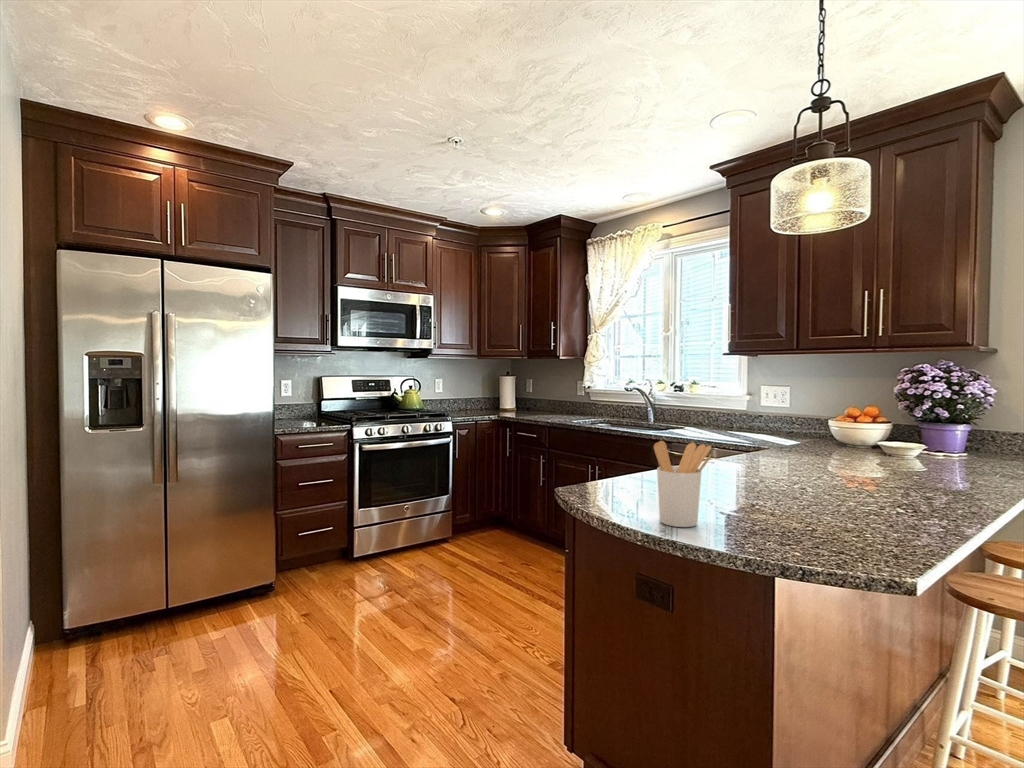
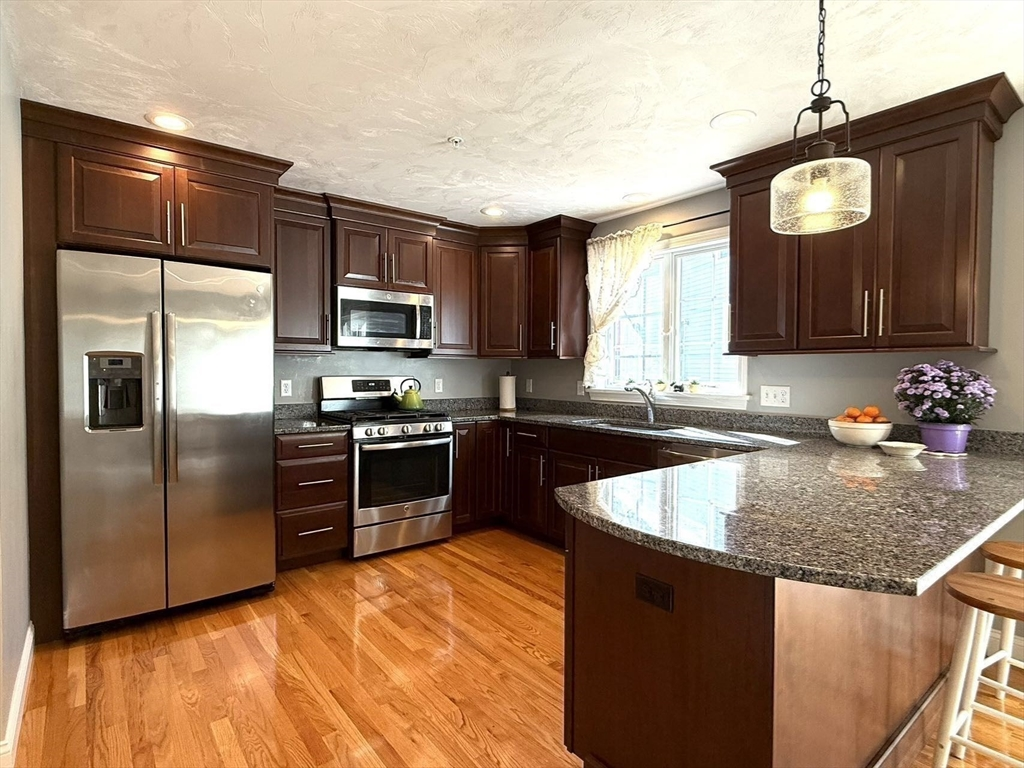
- utensil holder [653,440,712,528]
